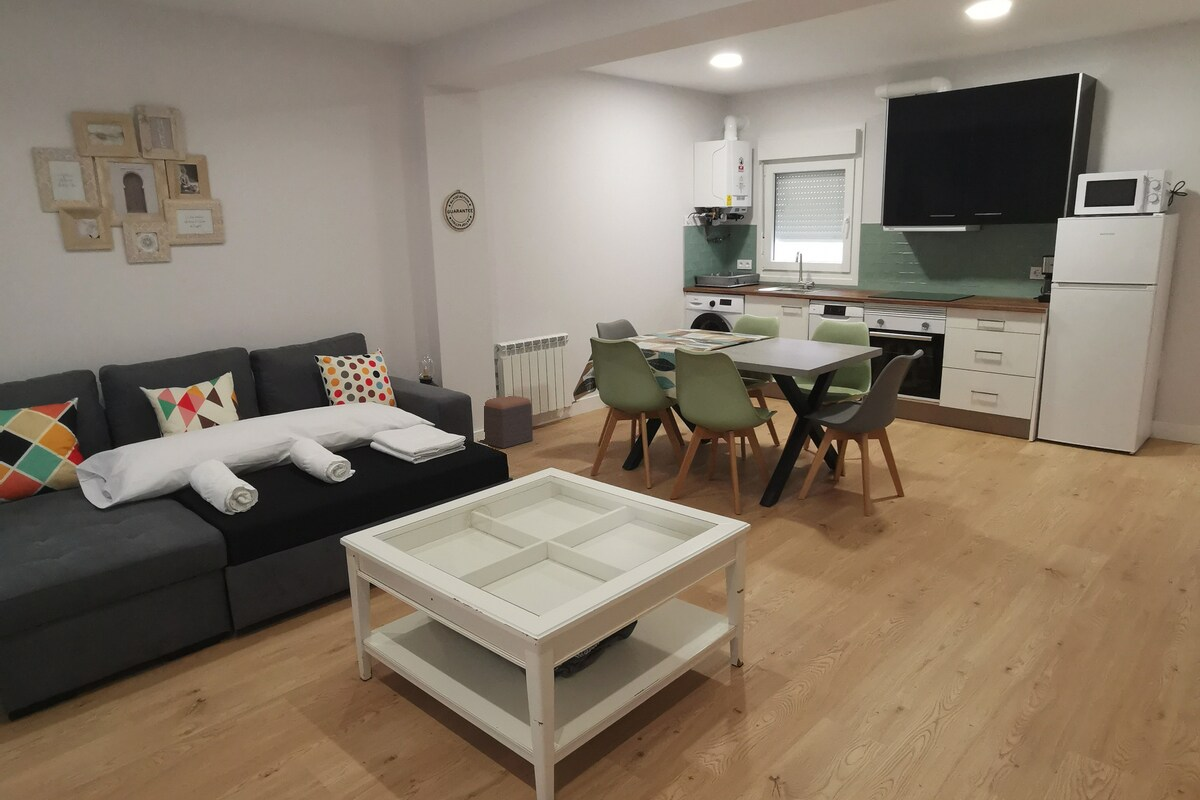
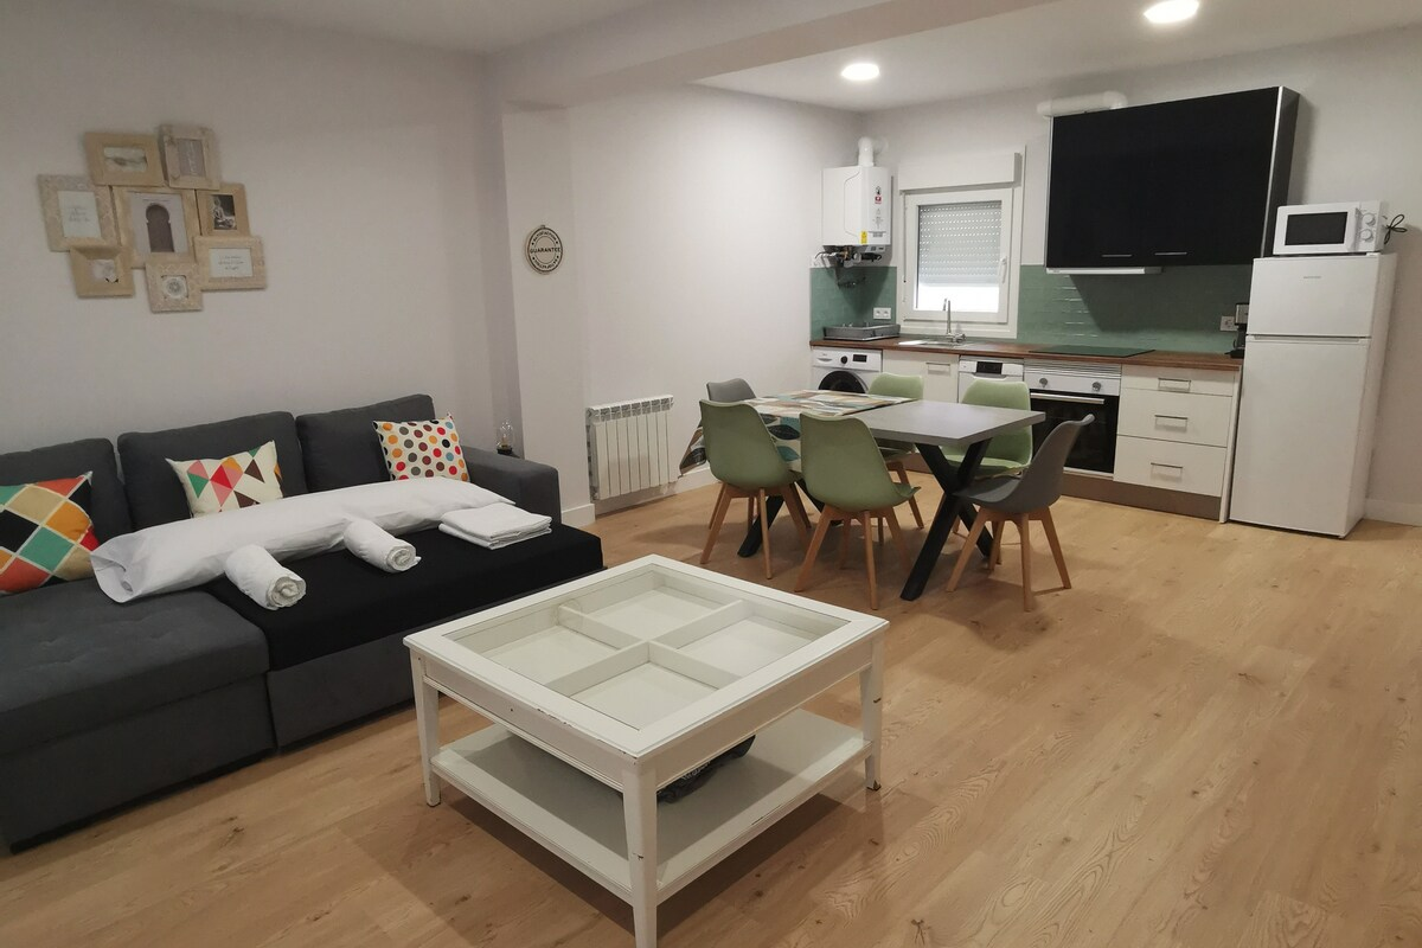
- footstool [477,395,534,449]
